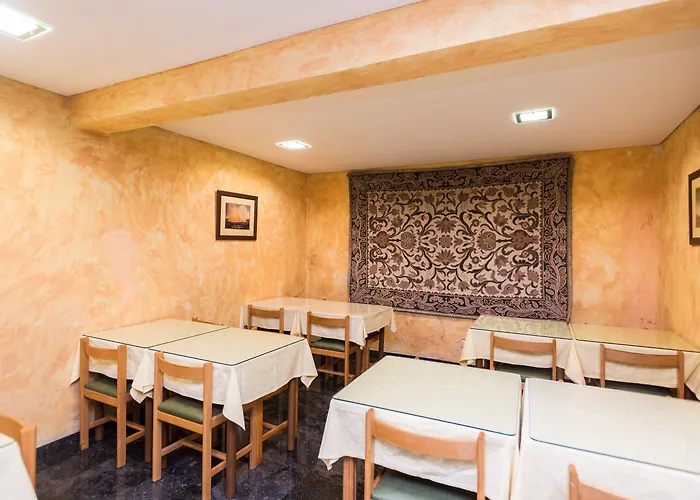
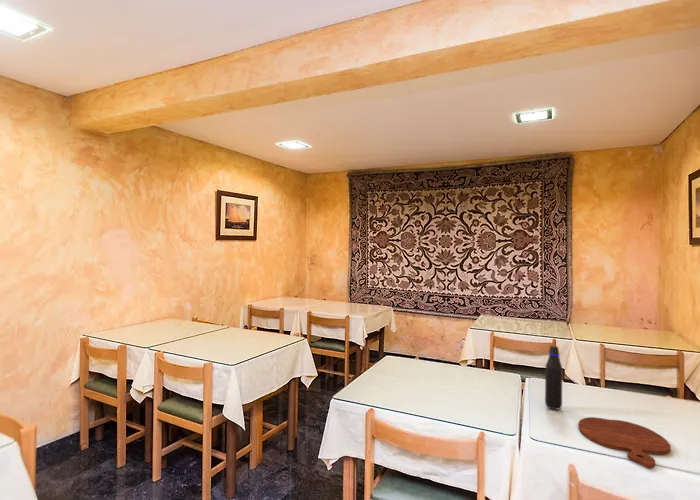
+ cutting board [577,416,672,470]
+ water bottle [544,345,563,411]
